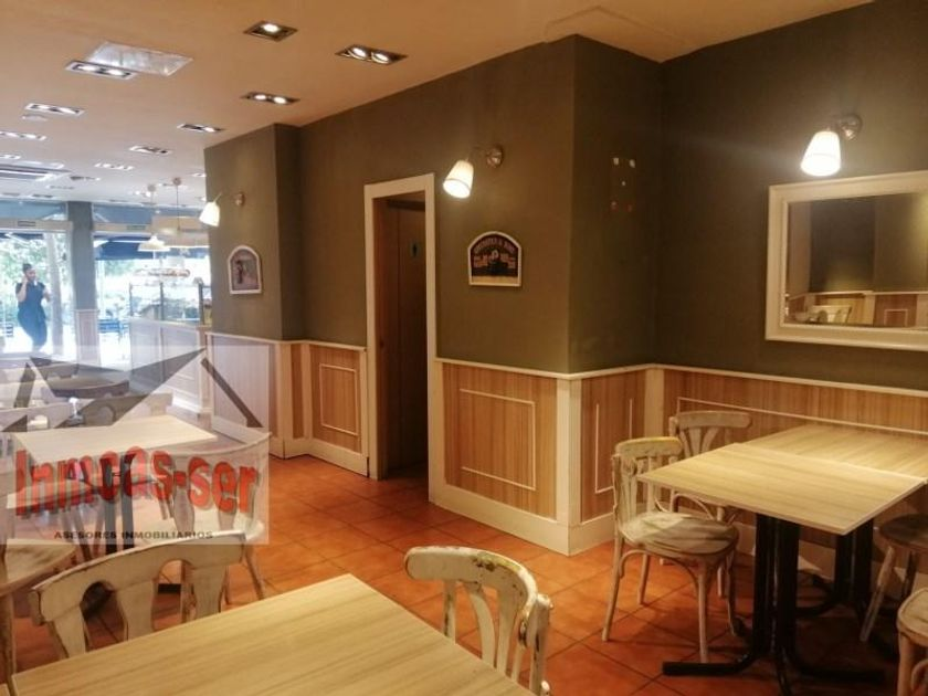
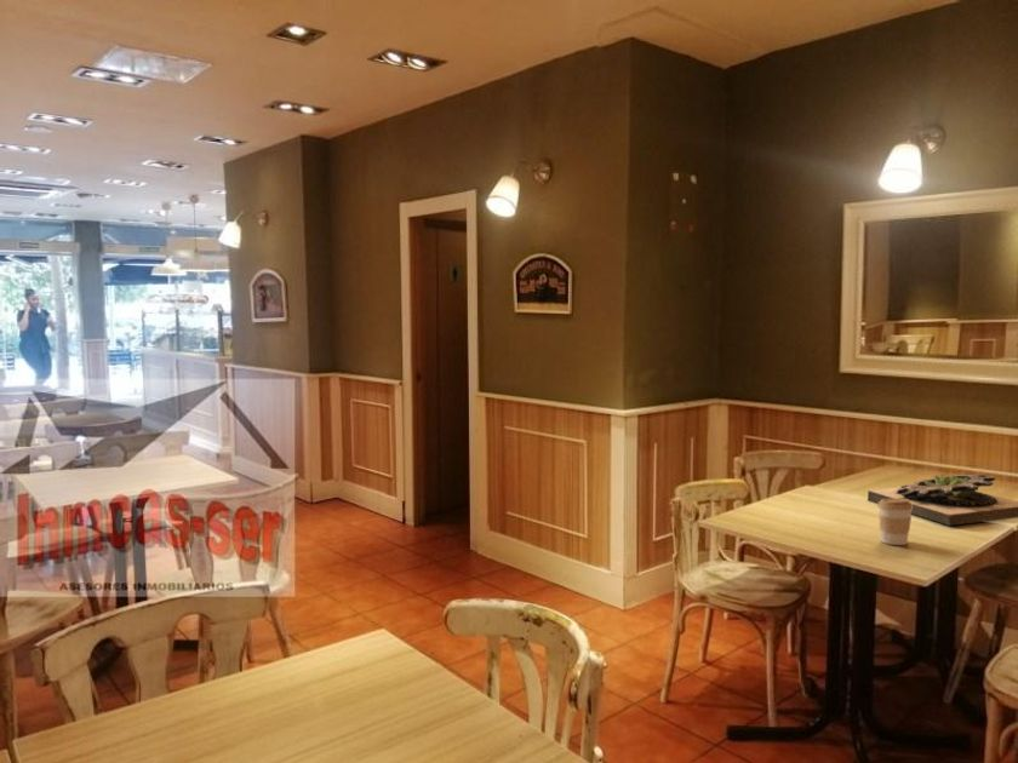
+ succulent planter [867,474,1018,527]
+ coffee cup [876,499,913,546]
